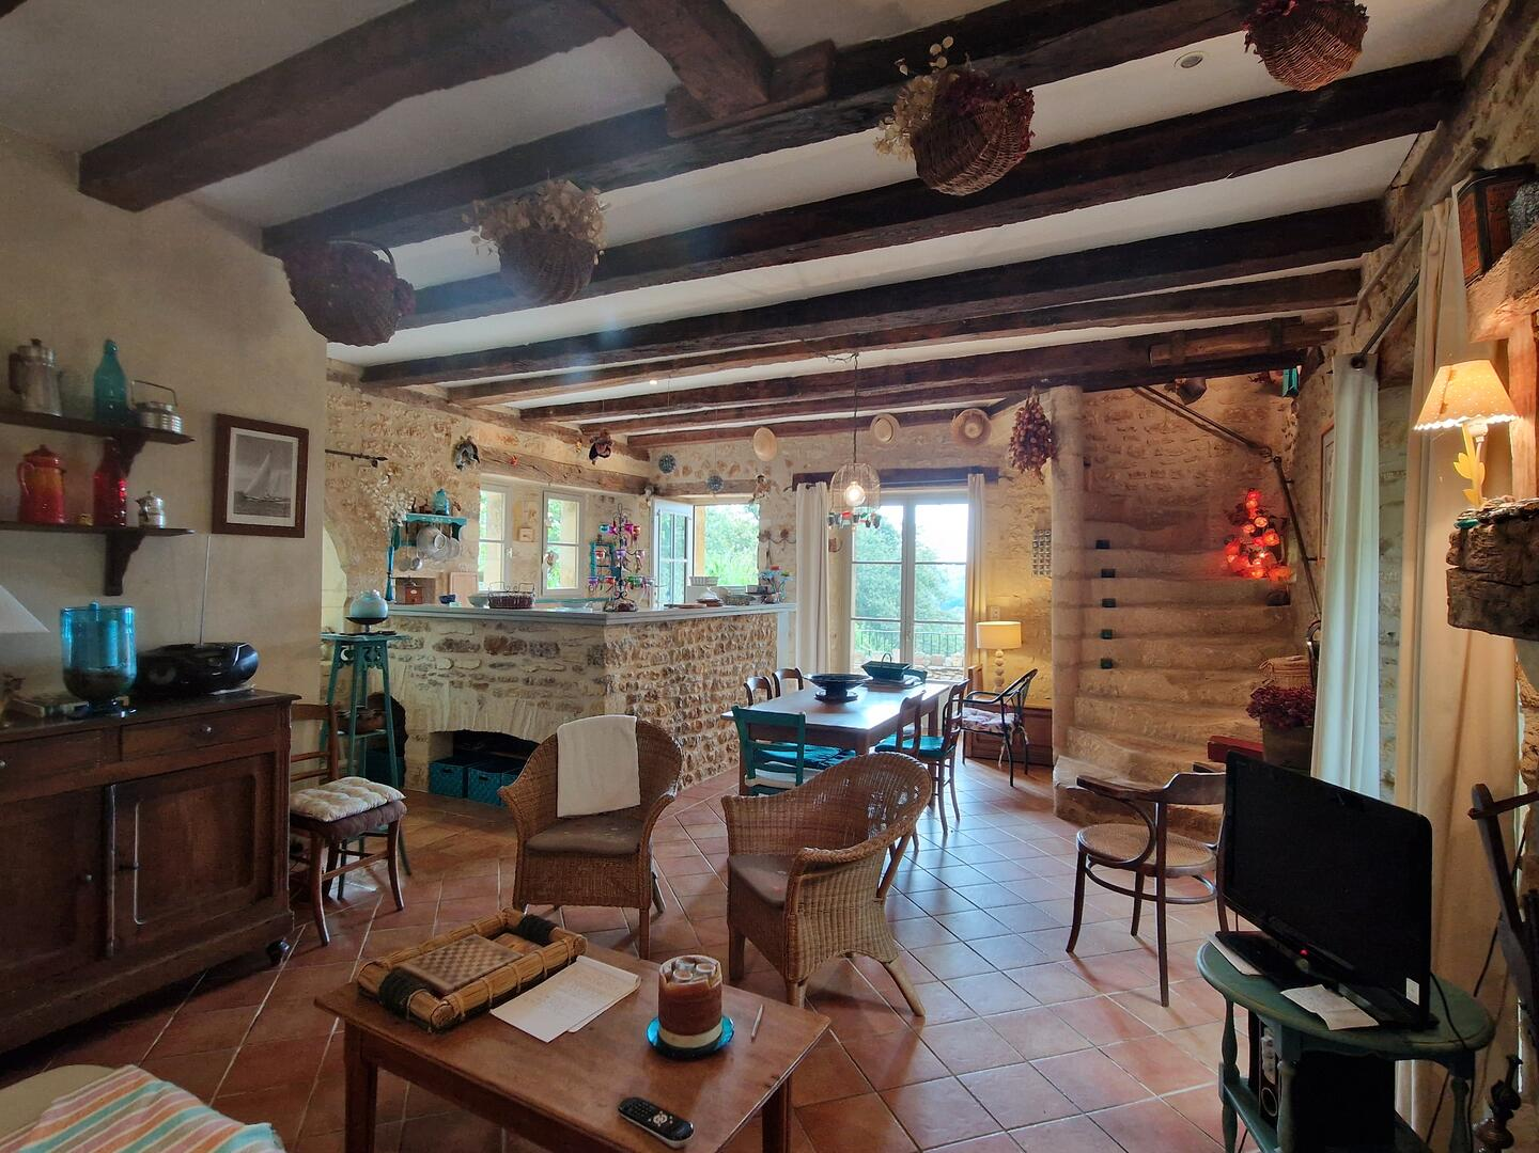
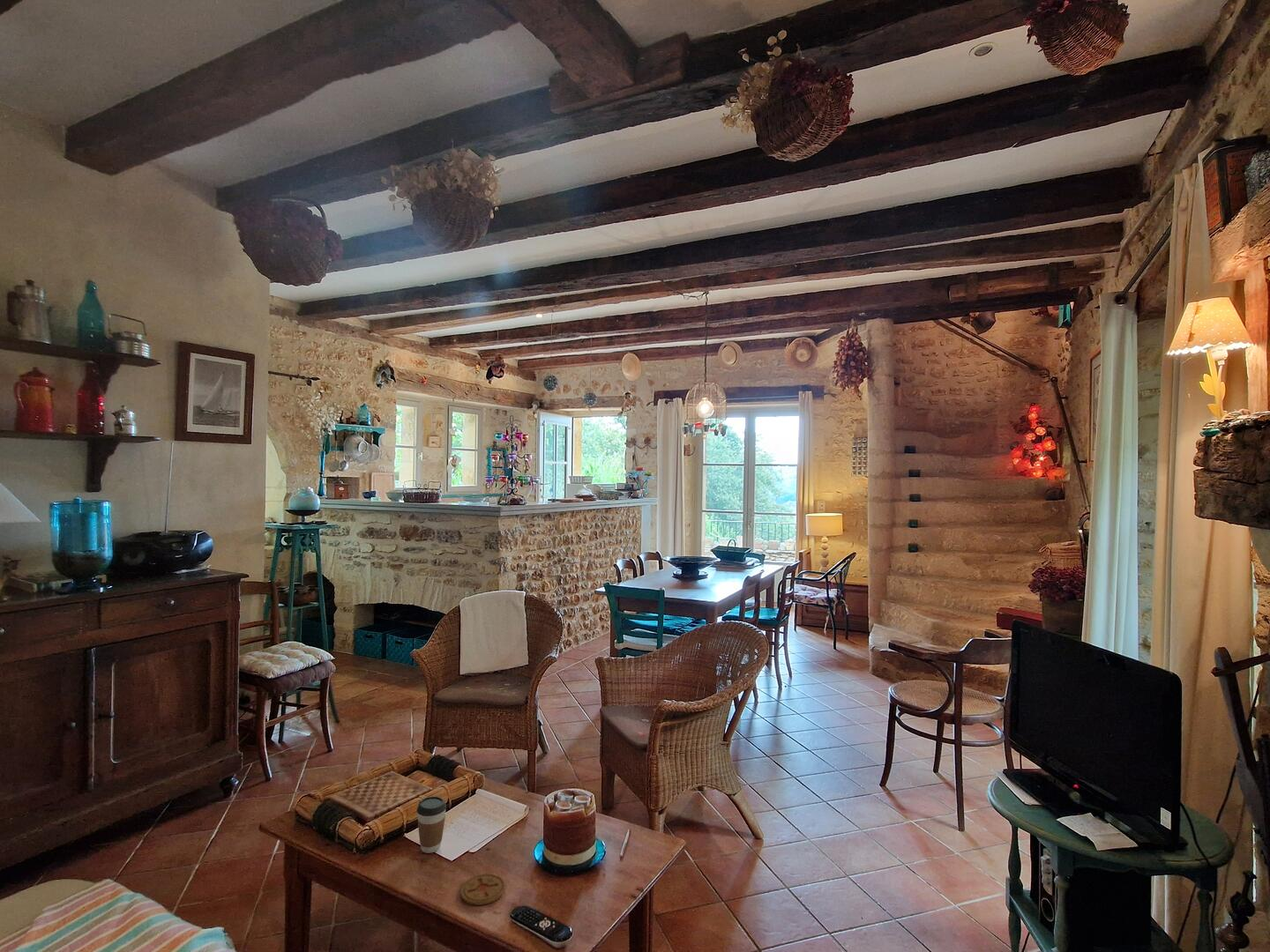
+ coffee cup [416,795,447,854]
+ coaster [459,873,506,906]
